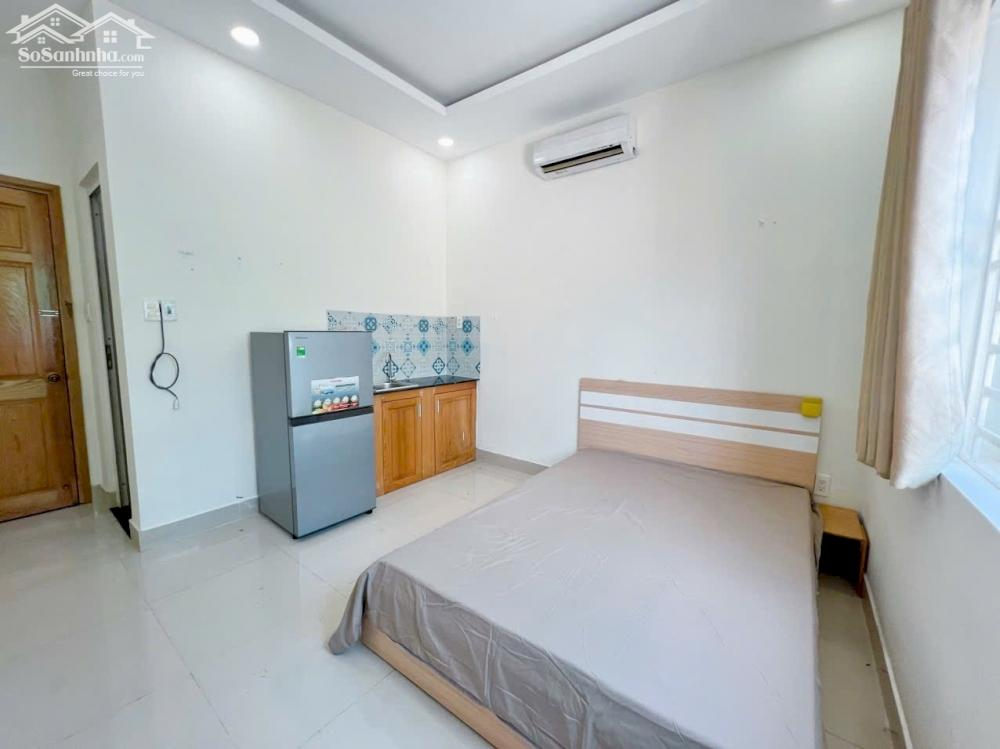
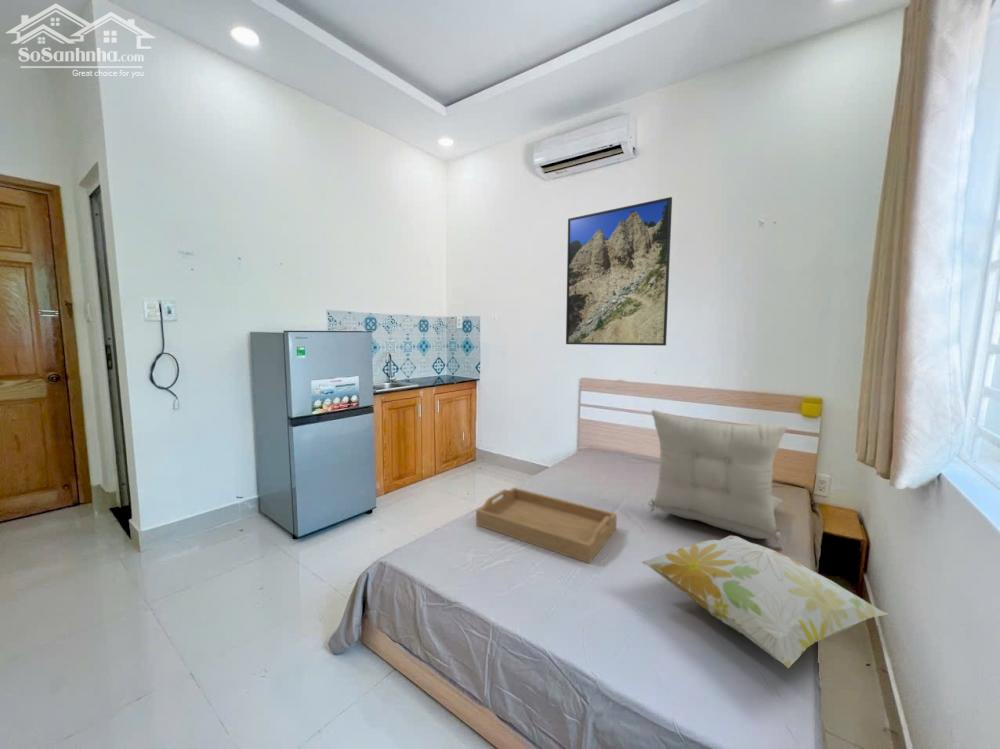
+ seat cushion [647,409,789,550]
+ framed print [565,196,673,347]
+ serving tray [475,487,618,565]
+ decorative pillow [641,534,888,669]
